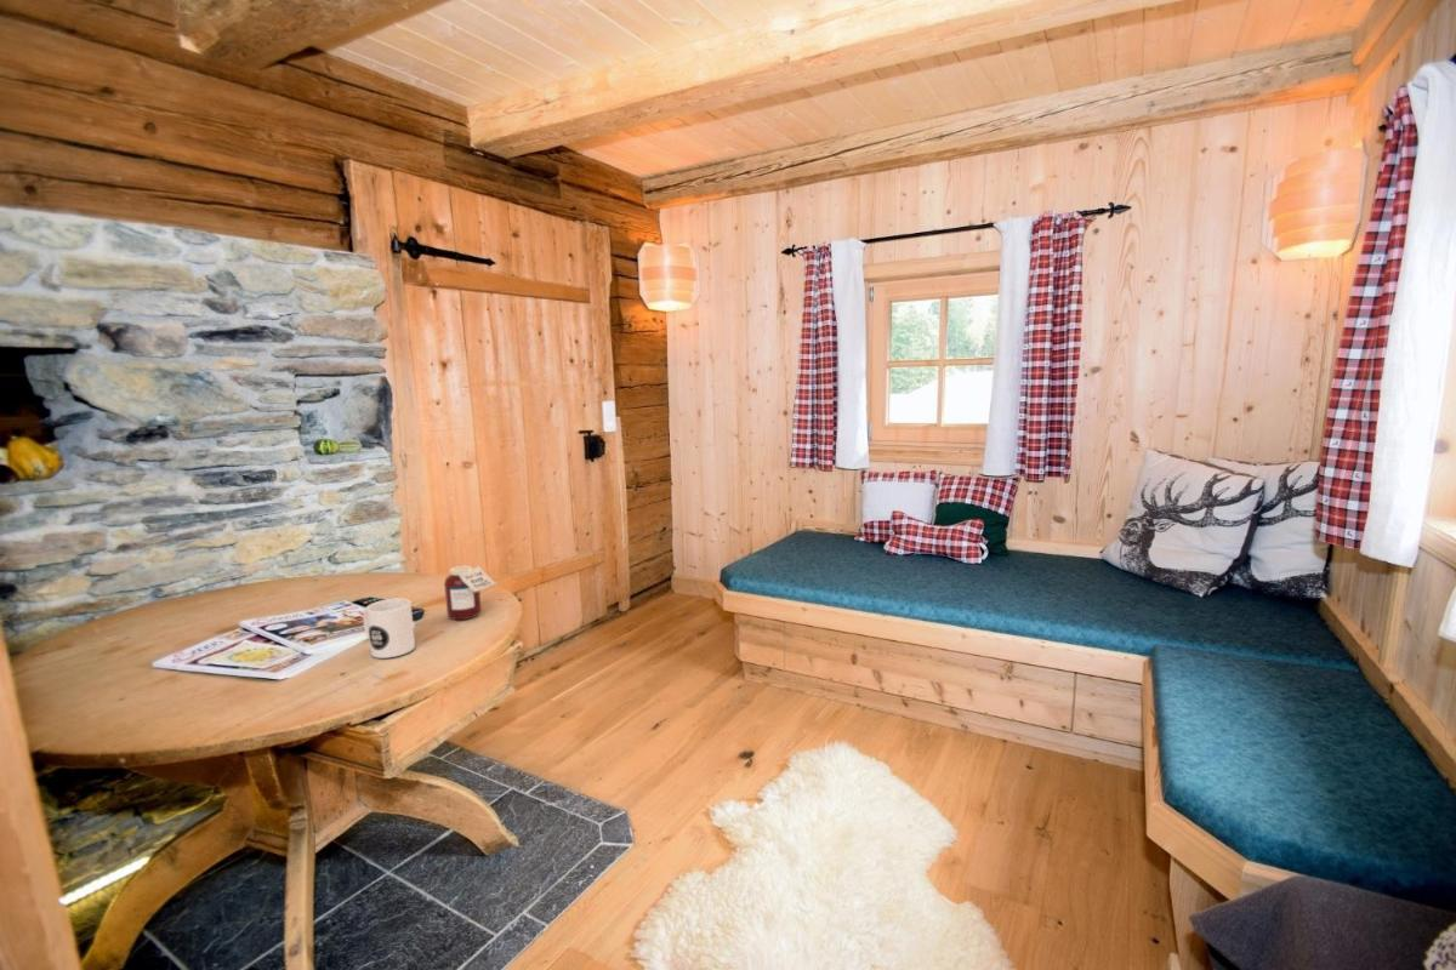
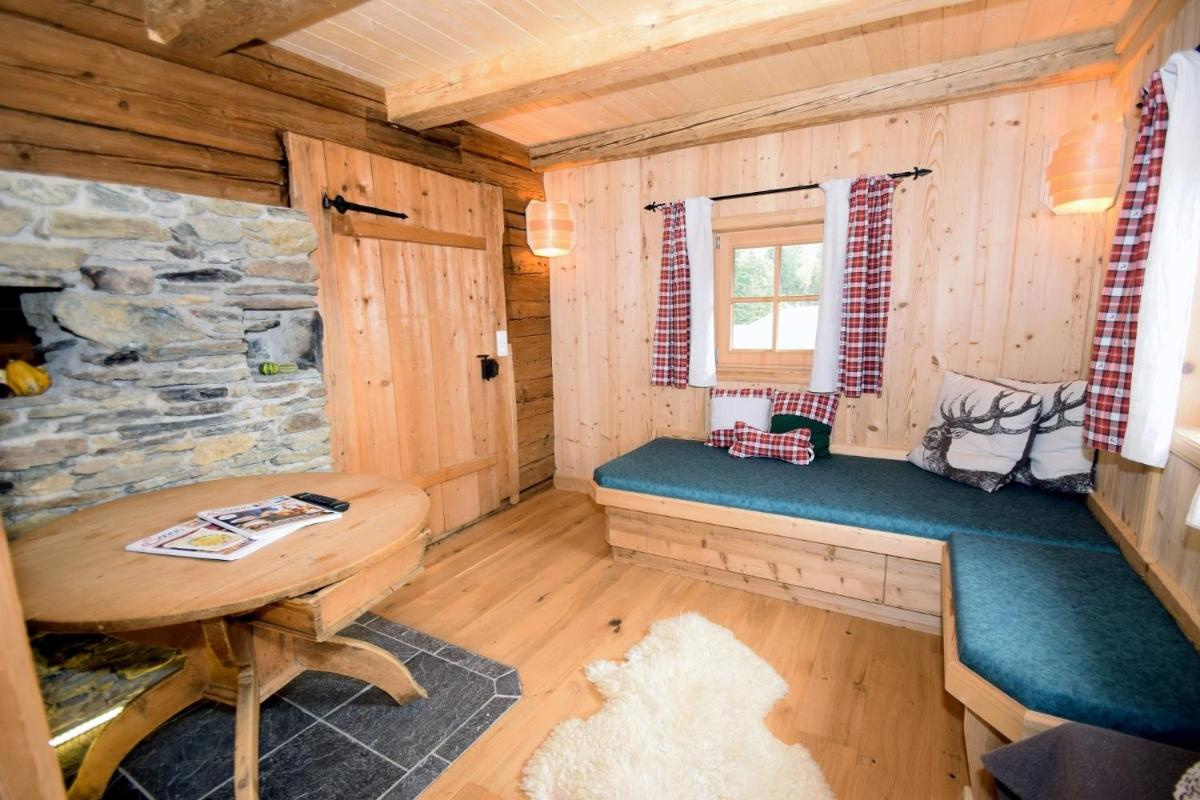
- mug [362,597,416,660]
- jar [443,564,497,621]
